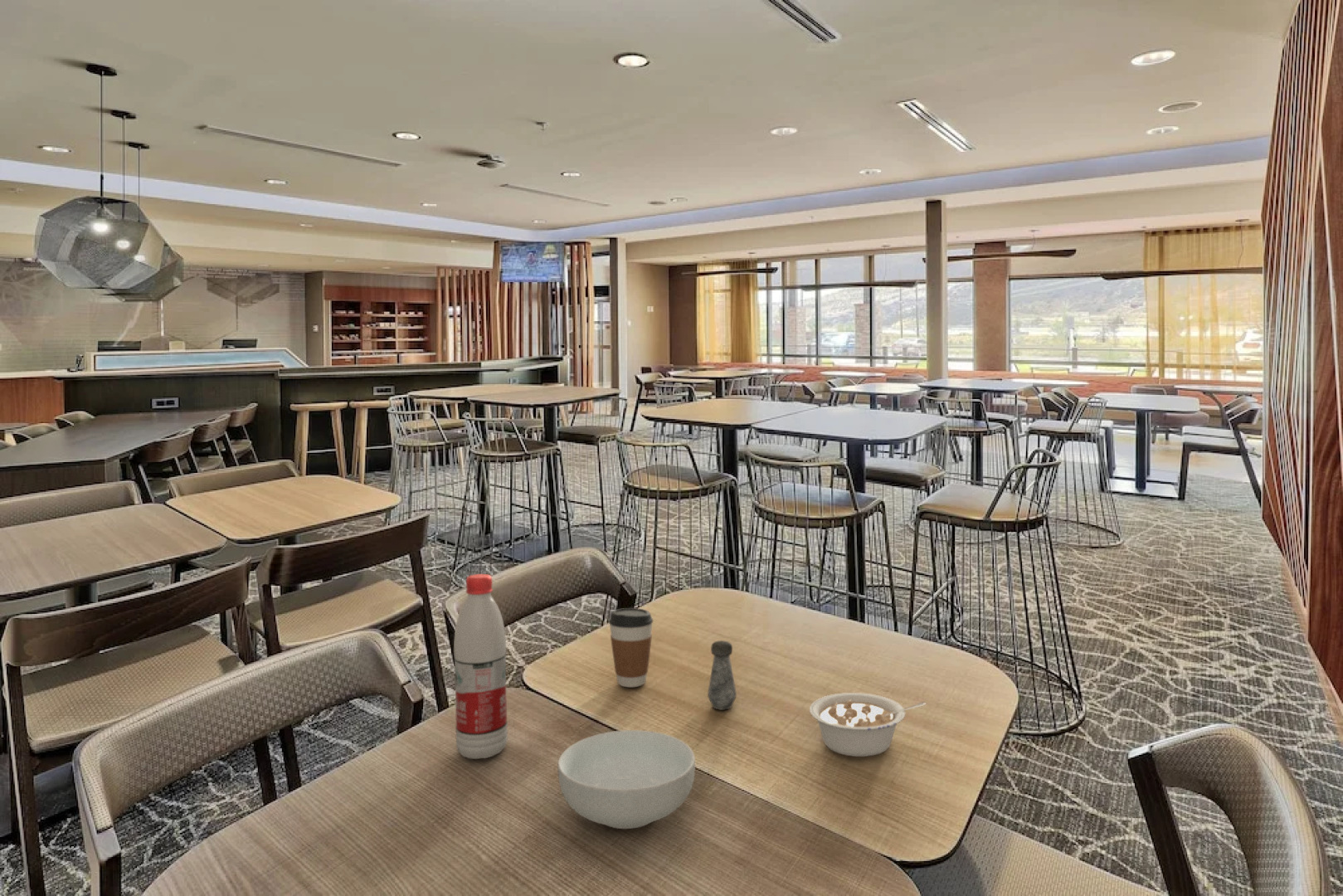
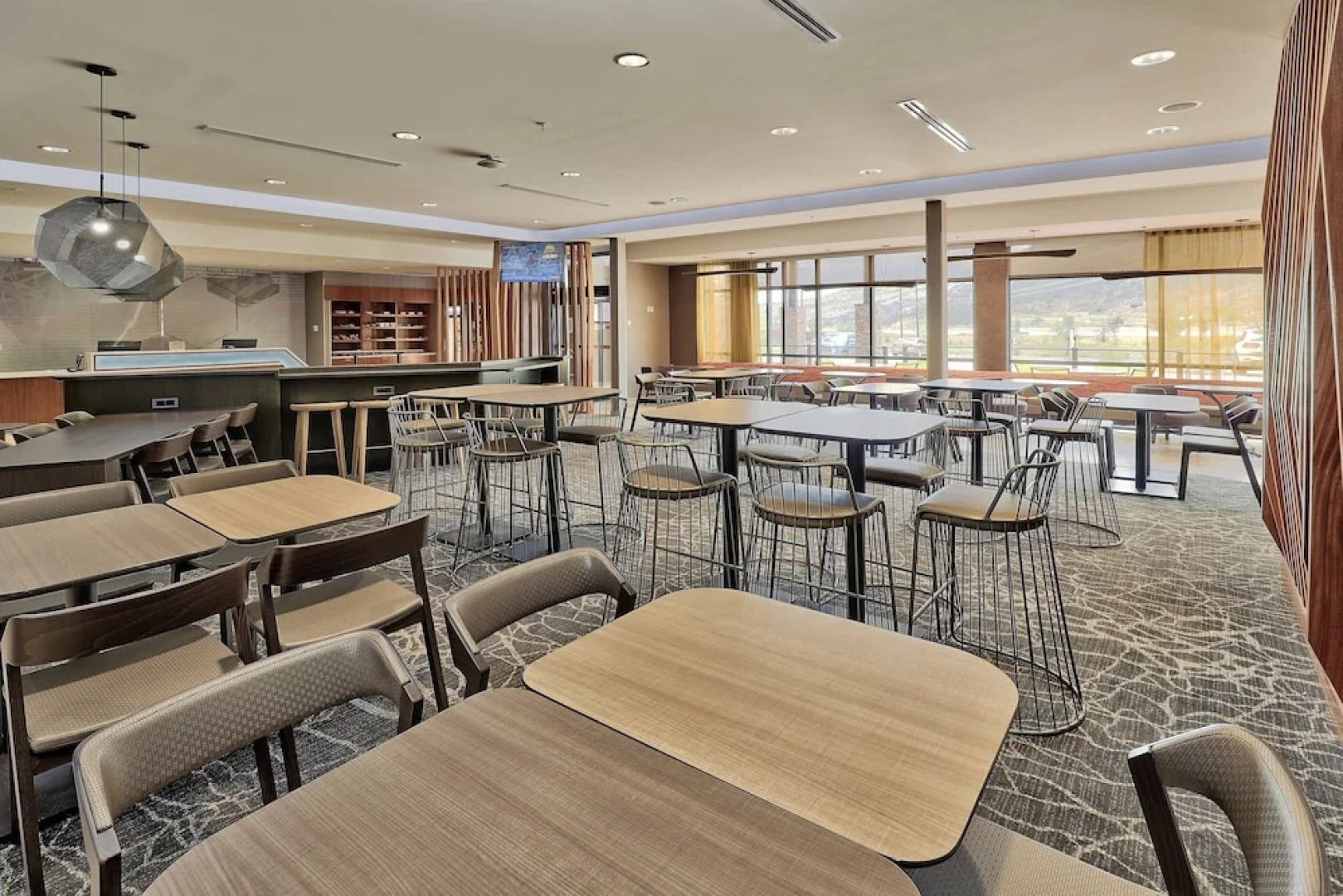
- cereal bowl [557,729,696,830]
- water bottle [453,573,508,760]
- legume [809,692,926,757]
- coffee cup [608,607,654,688]
- salt shaker [707,640,737,711]
